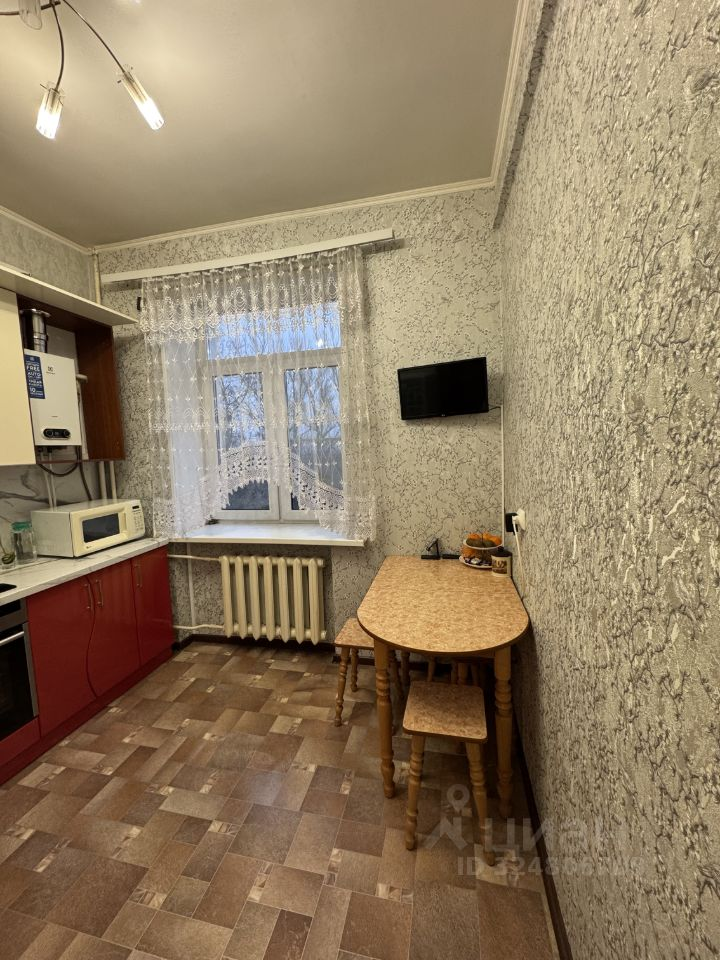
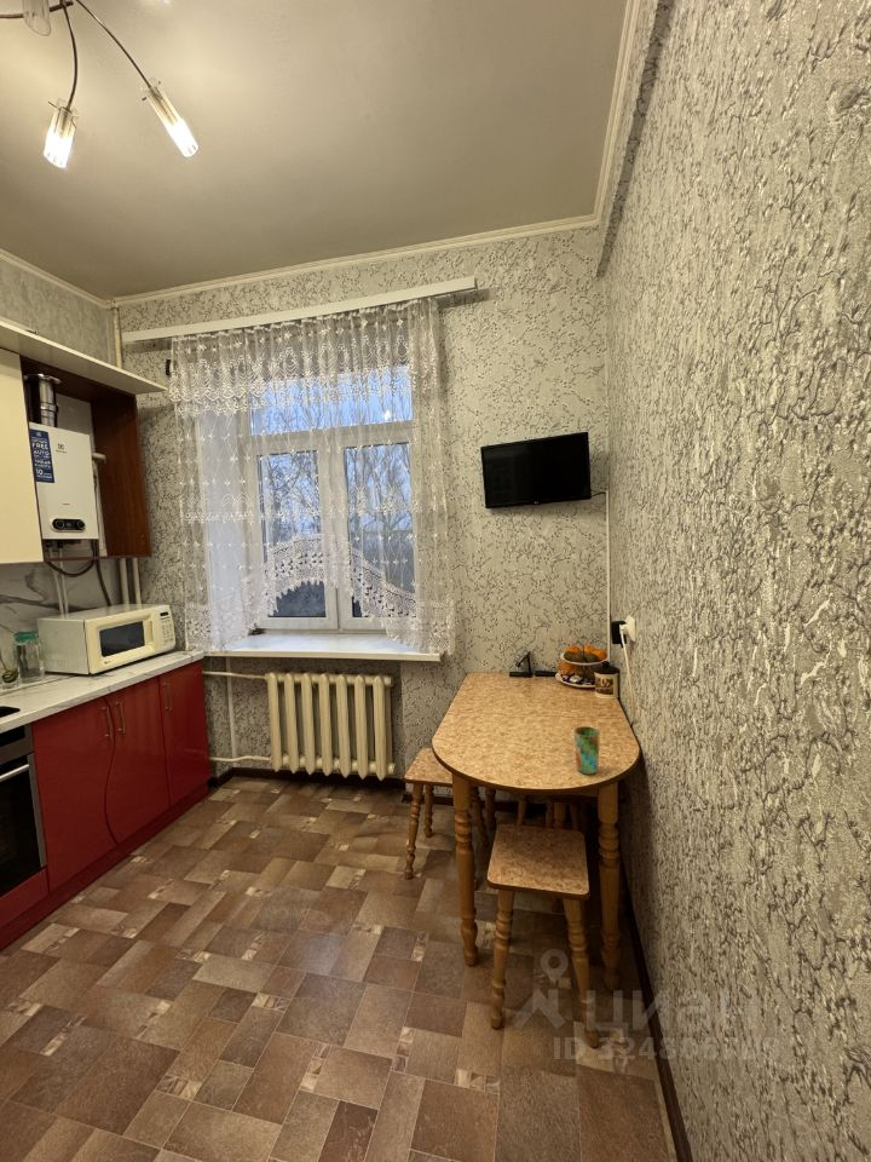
+ cup [573,725,601,776]
